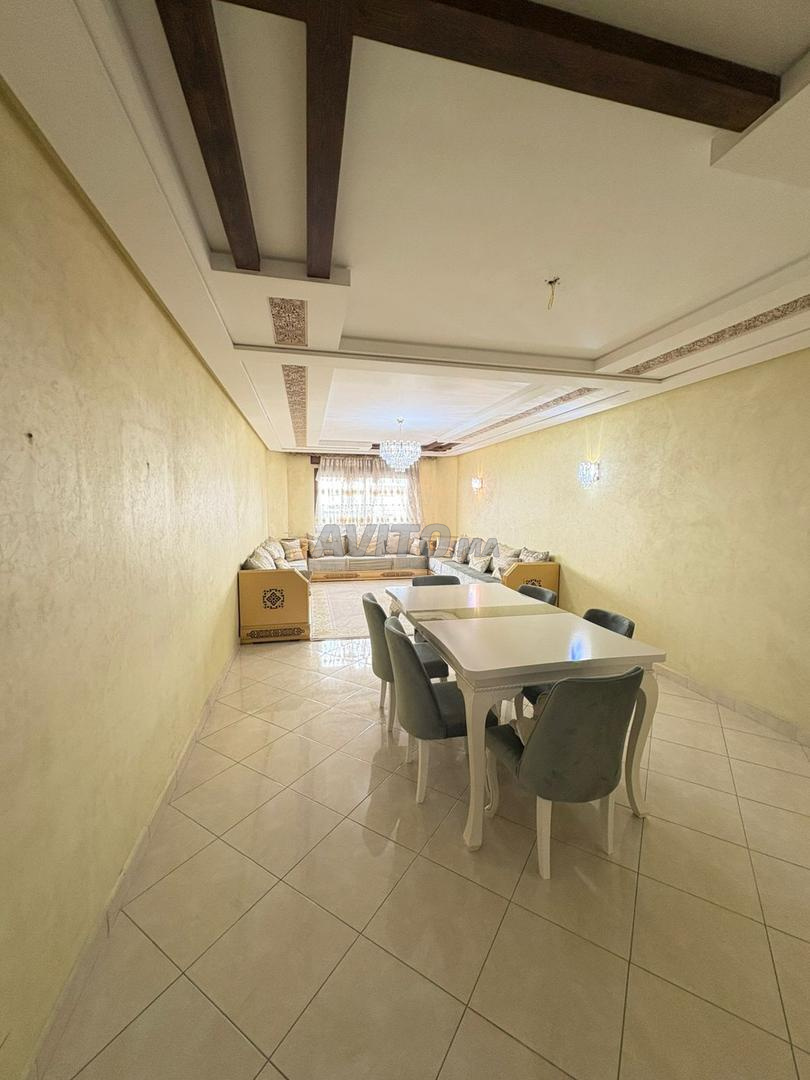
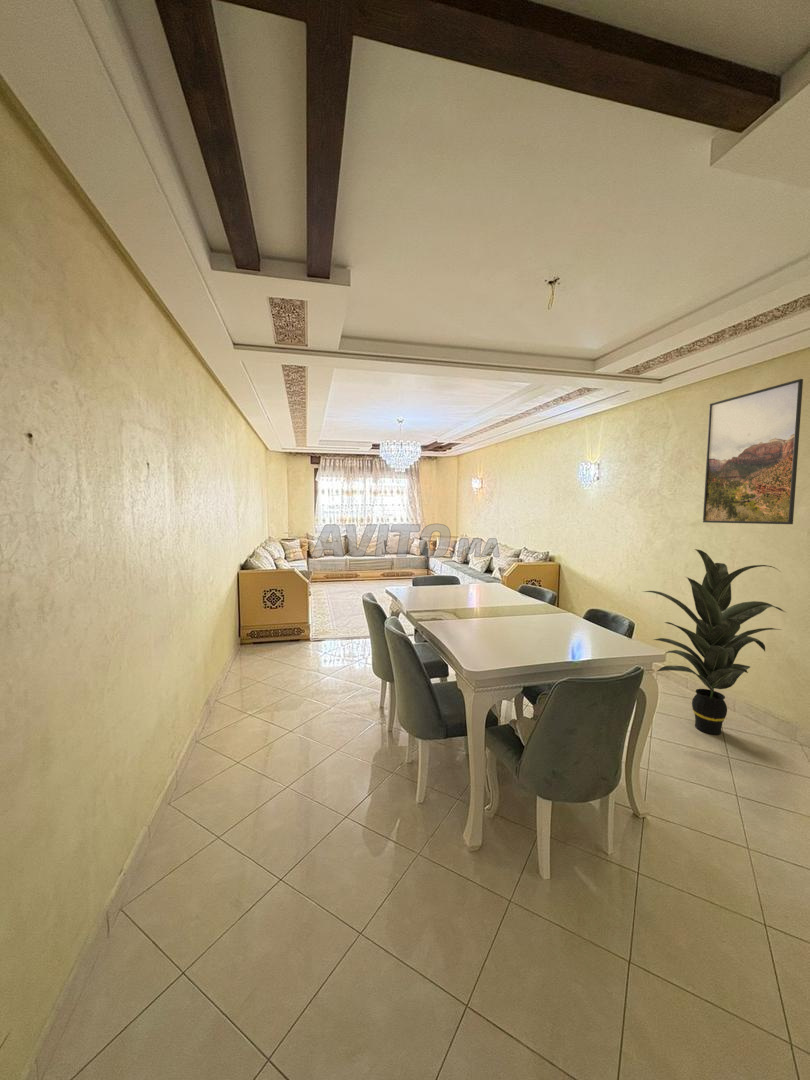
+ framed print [702,378,804,525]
+ indoor plant [642,548,788,736]
